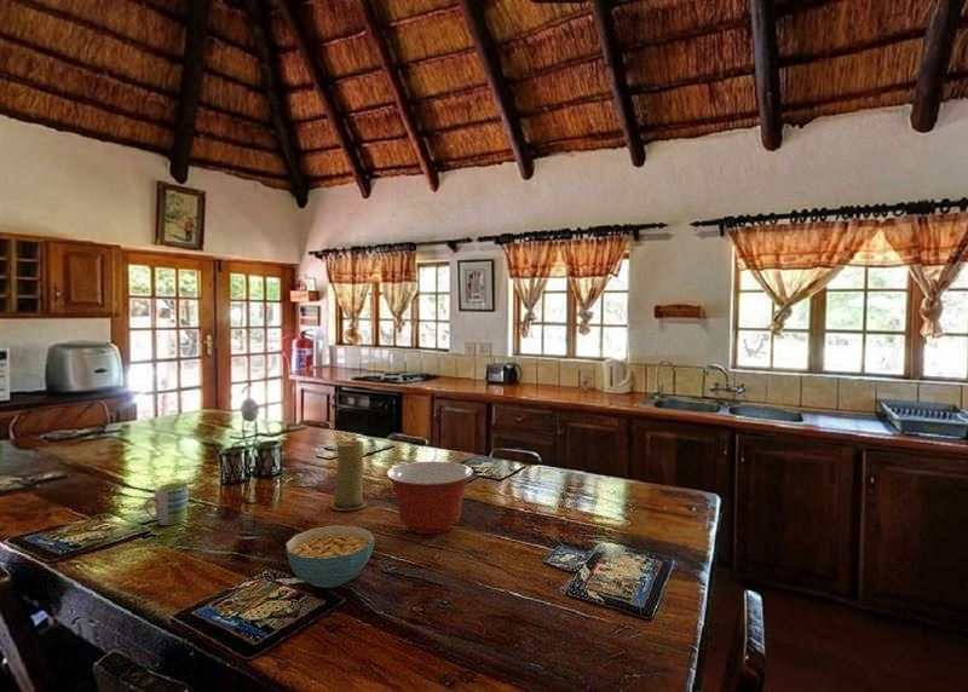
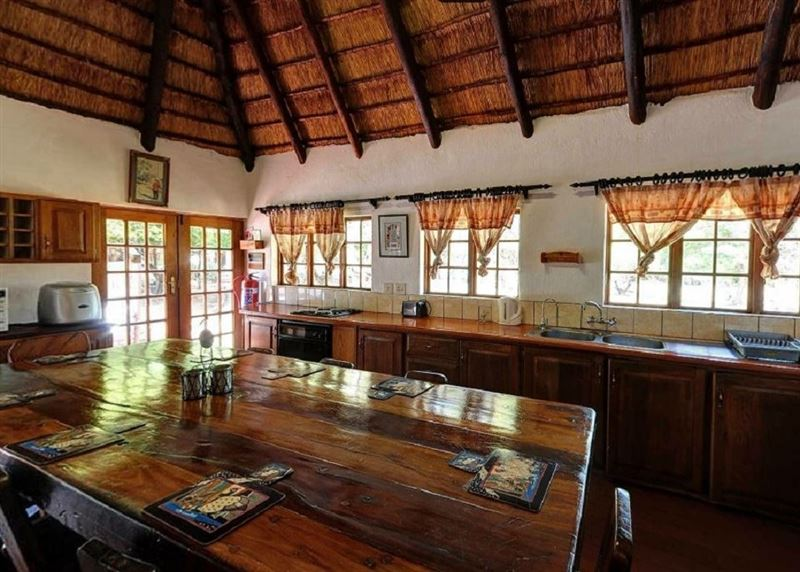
- mixing bowl [386,460,474,535]
- cereal bowl [284,524,376,589]
- mug [143,481,190,526]
- candle [329,439,368,512]
